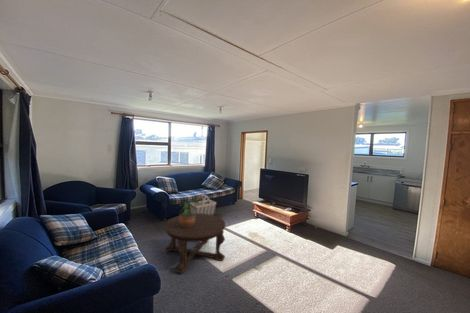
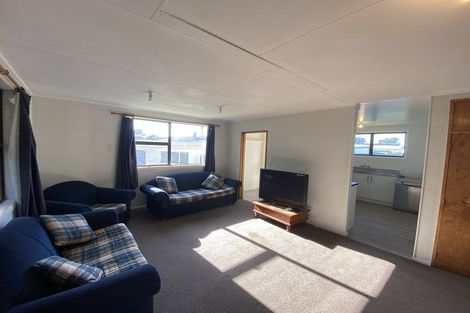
- coffee table [163,213,226,274]
- potted plant [178,197,198,227]
- basket [189,193,217,216]
